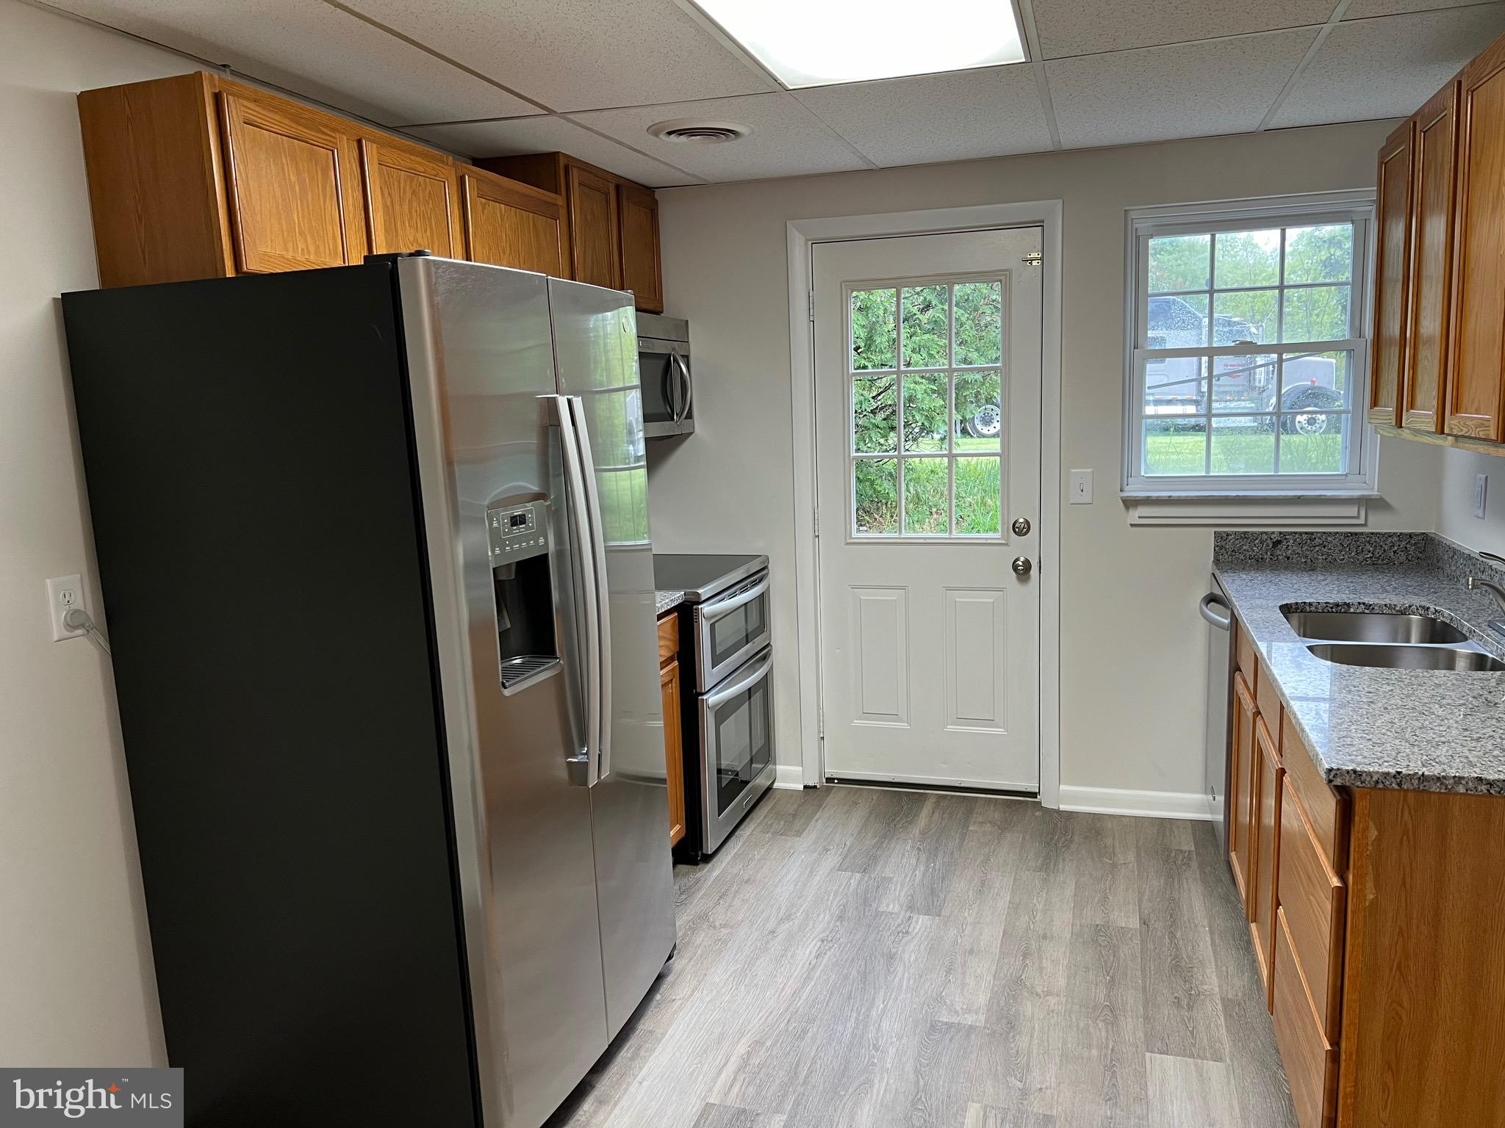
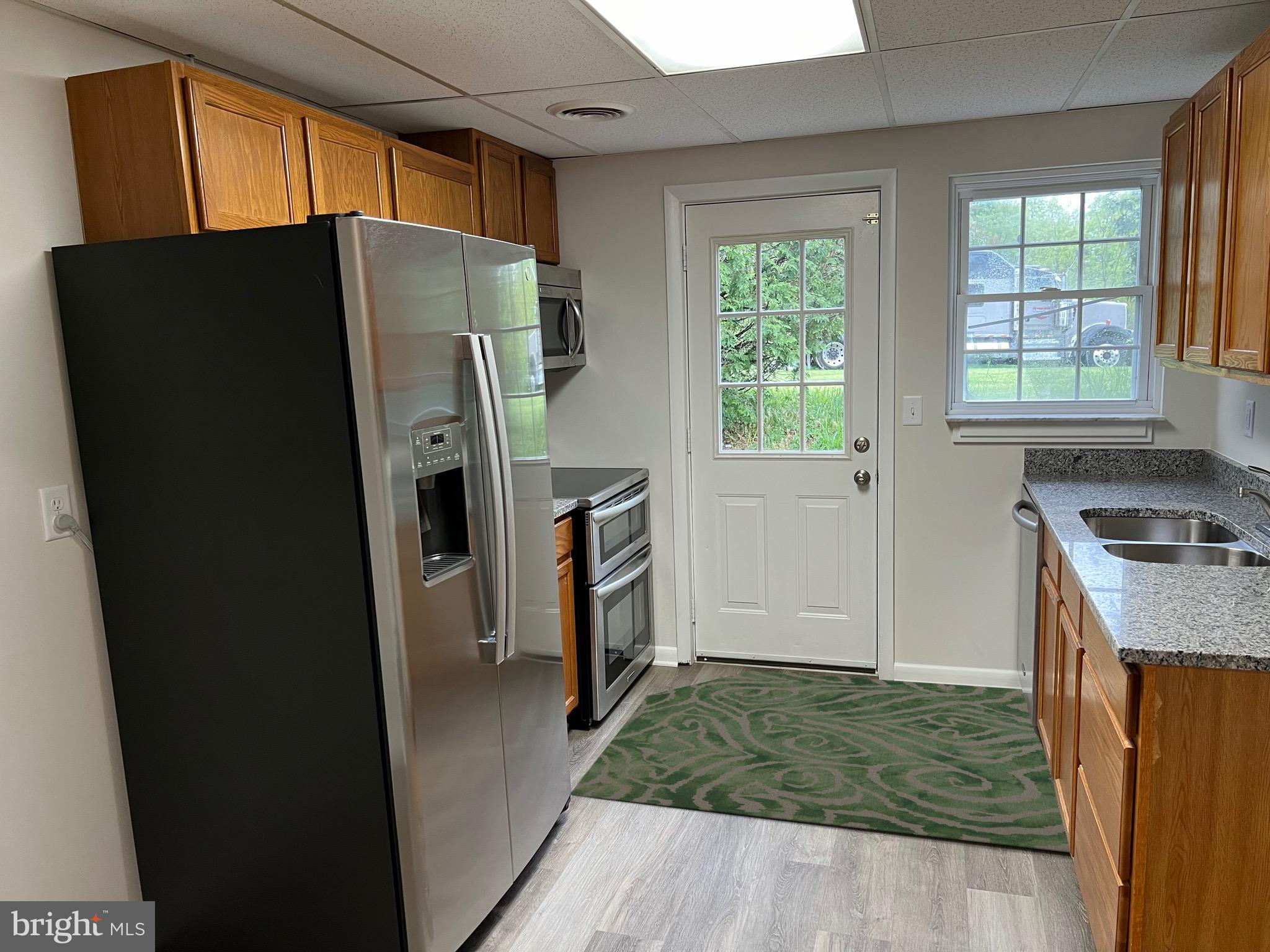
+ rug [570,671,1070,853]
